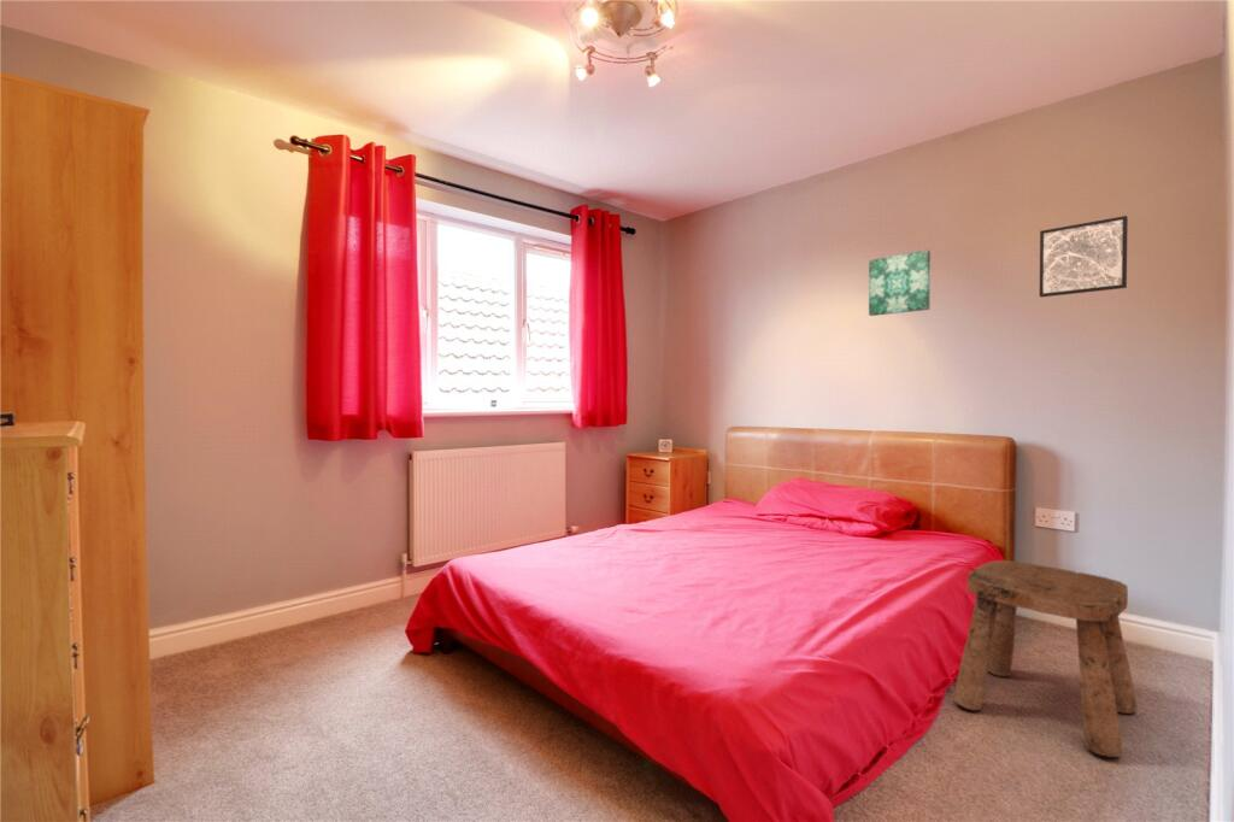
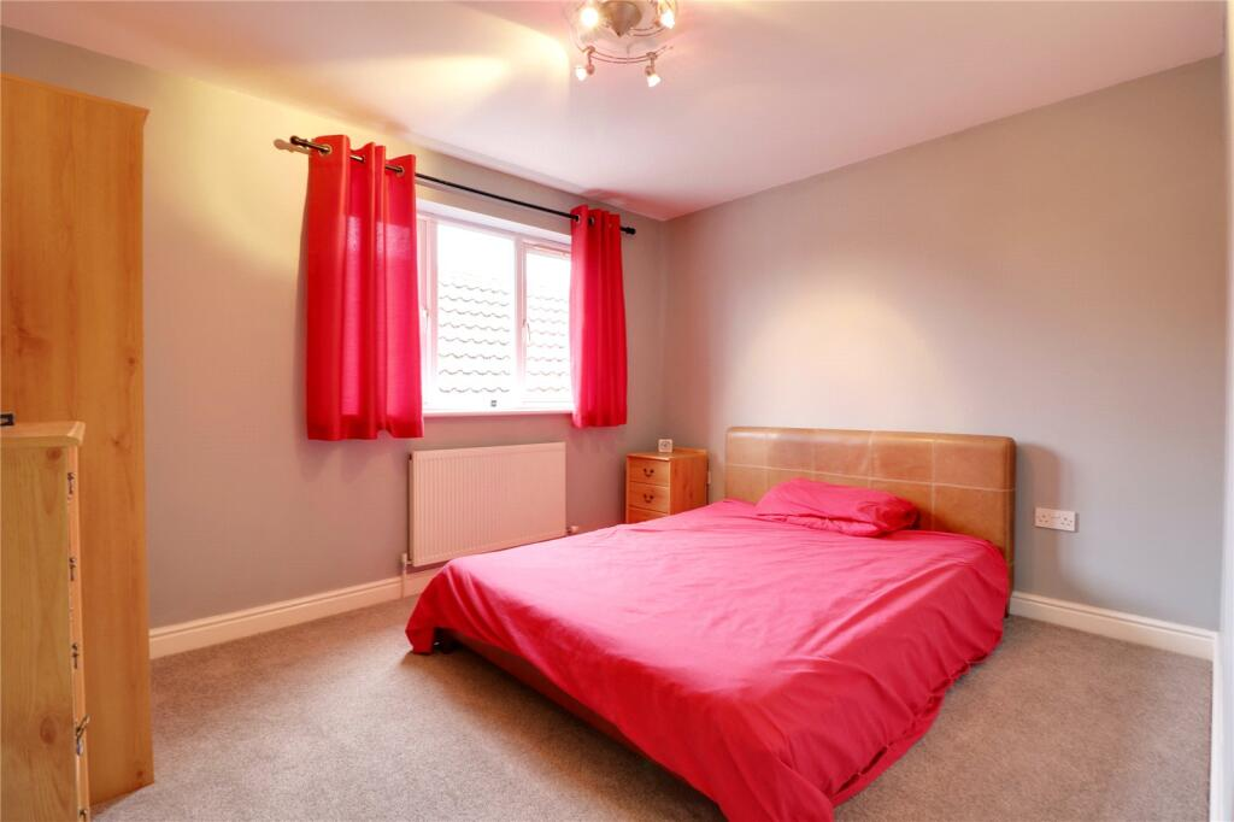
- stool [952,559,1139,758]
- wall art [868,248,932,317]
- wall art [1039,215,1129,298]
